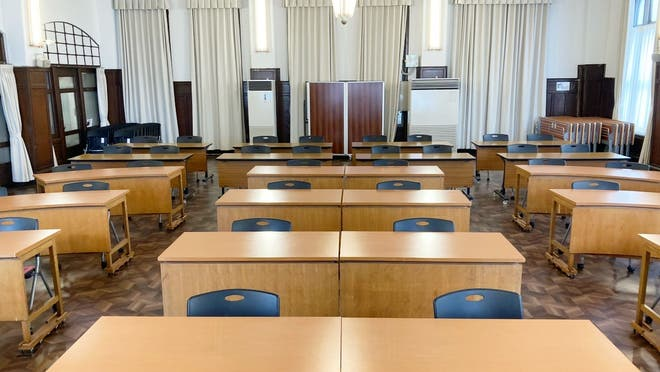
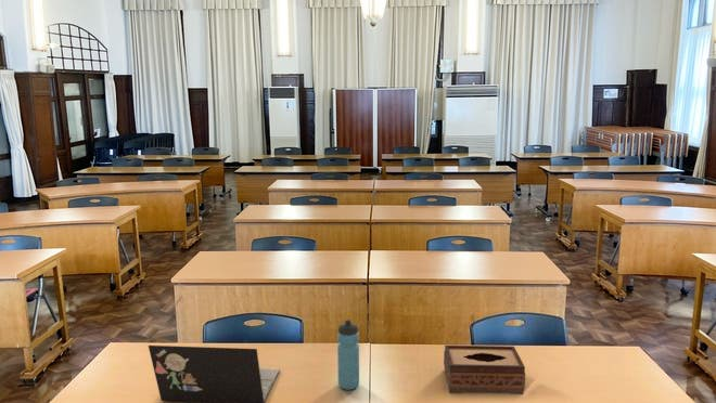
+ tissue box [443,344,526,395]
+ water bottle [336,318,360,391]
+ laptop [148,344,281,403]
